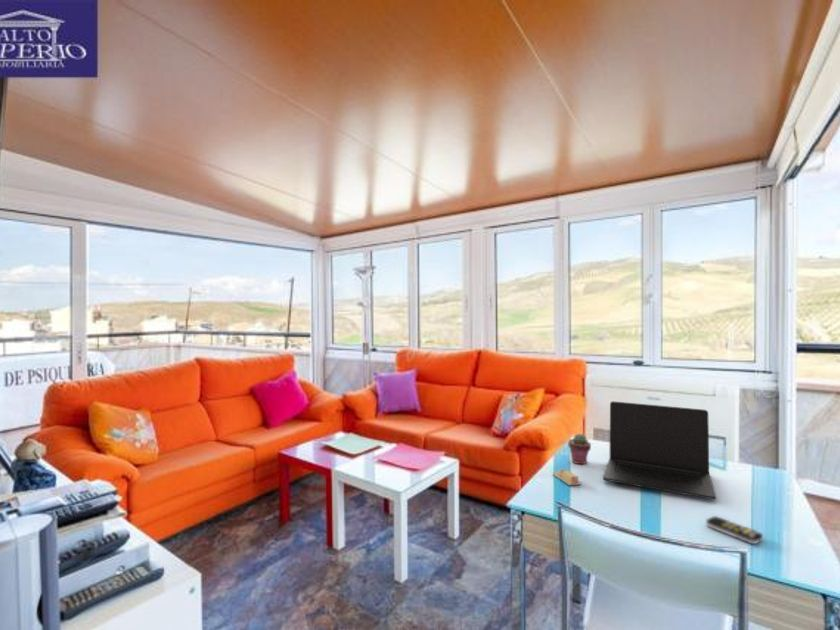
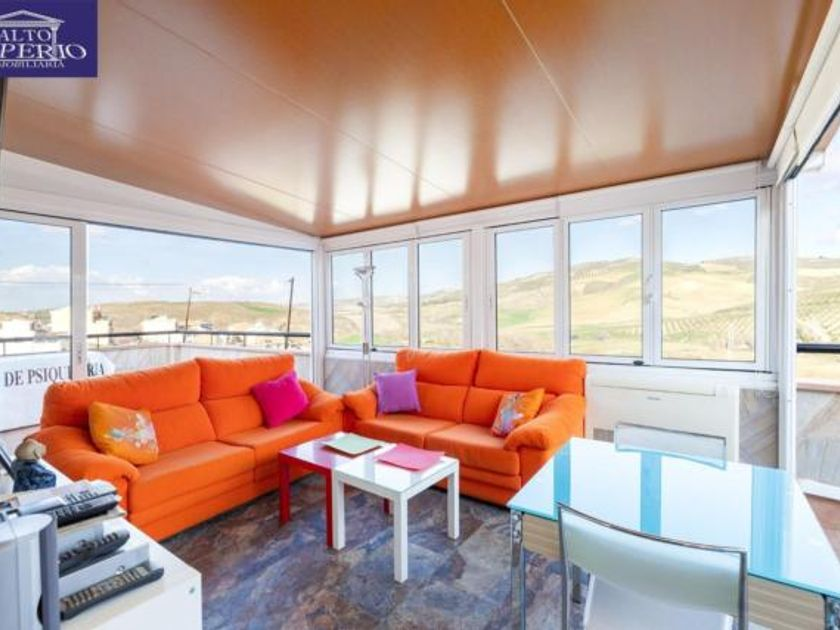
- laptop [602,400,717,500]
- sticky notes [551,468,583,486]
- remote control [705,515,764,545]
- potted succulent [567,433,592,465]
